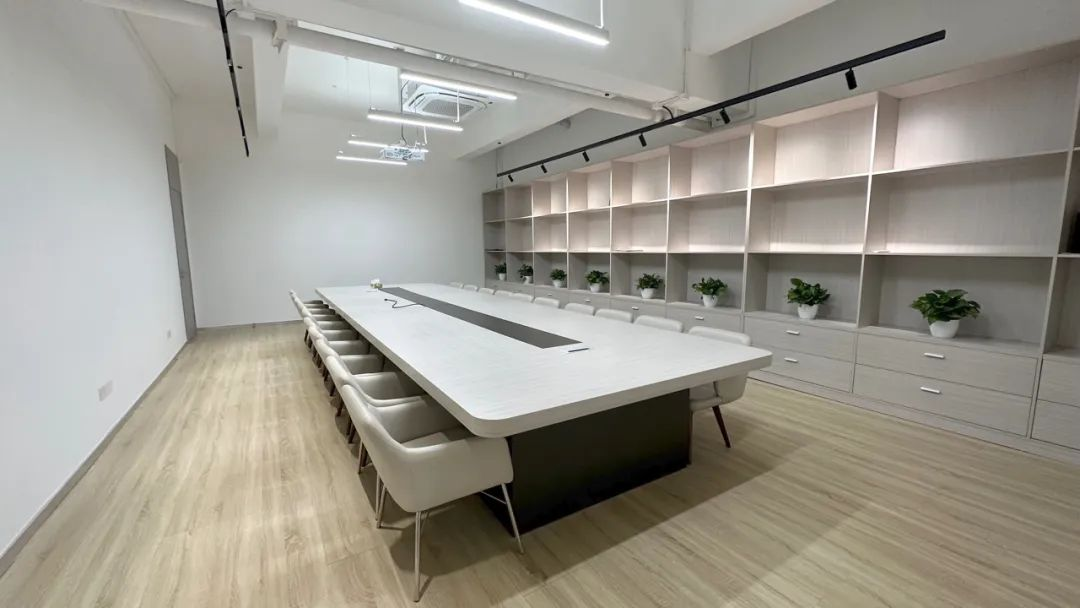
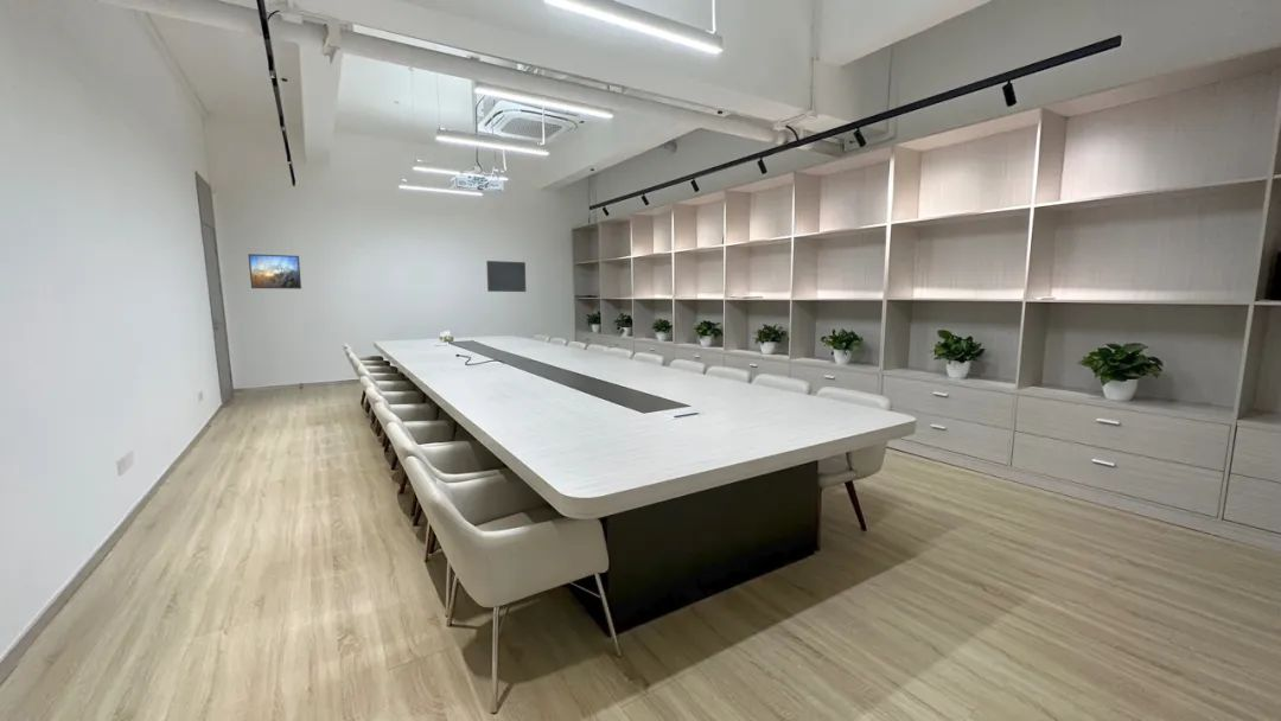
+ monitor [485,260,527,293]
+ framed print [247,253,302,291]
